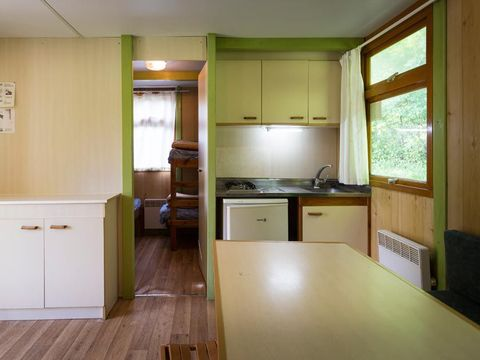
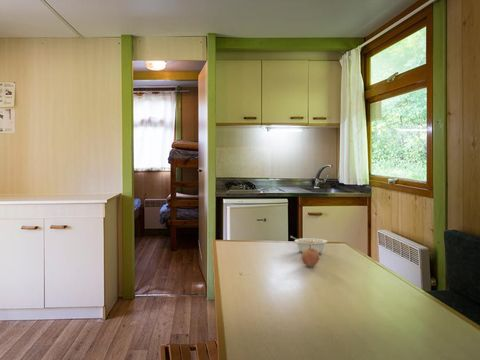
+ fruit [301,245,320,268]
+ legume [289,235,328,254]
